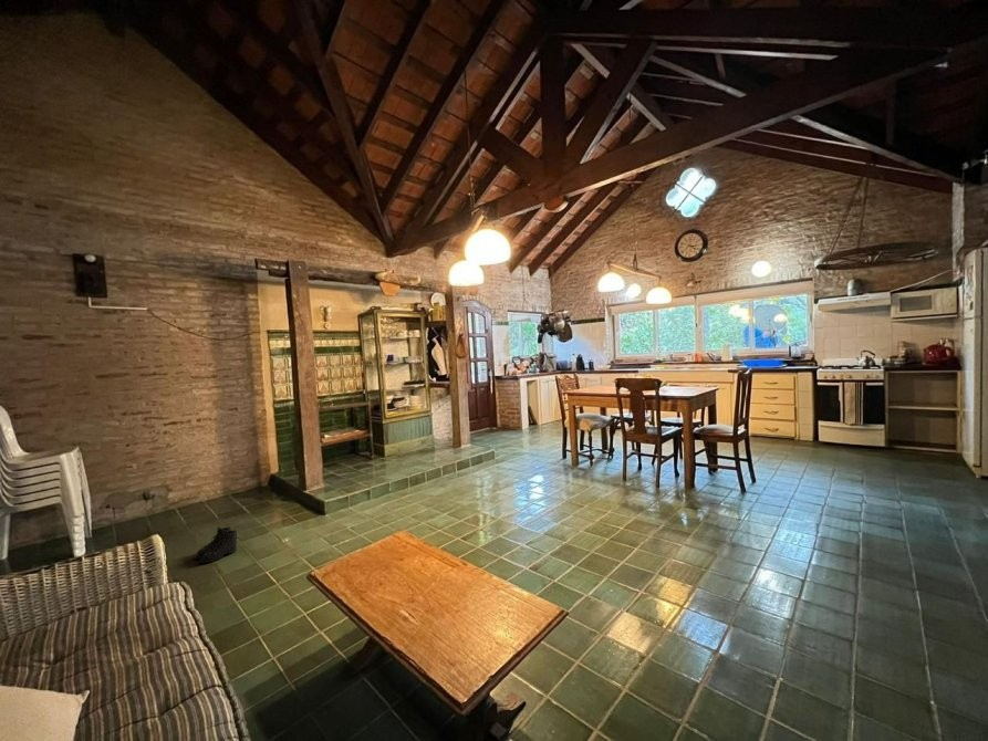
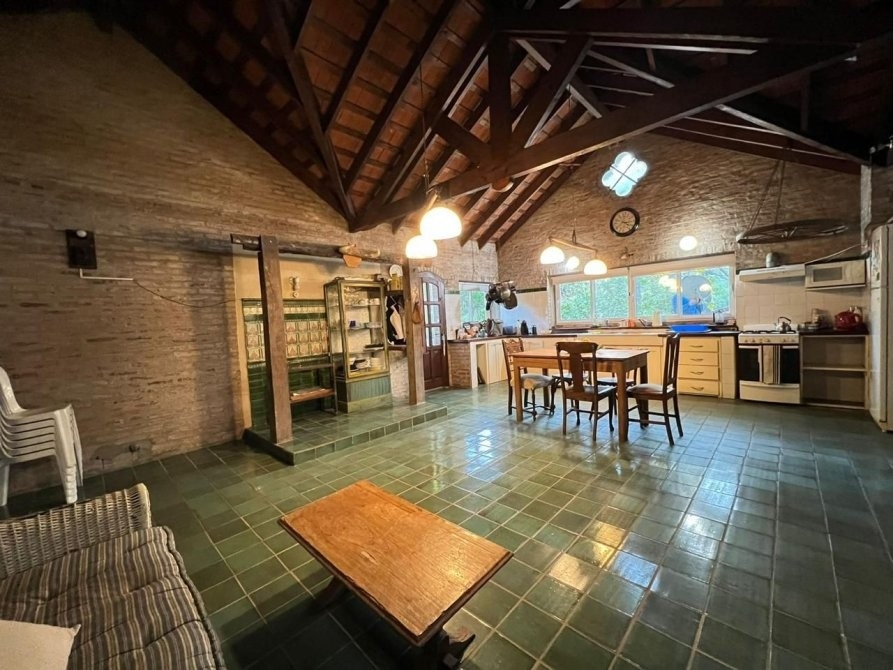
- boots [194,525,239,564]
